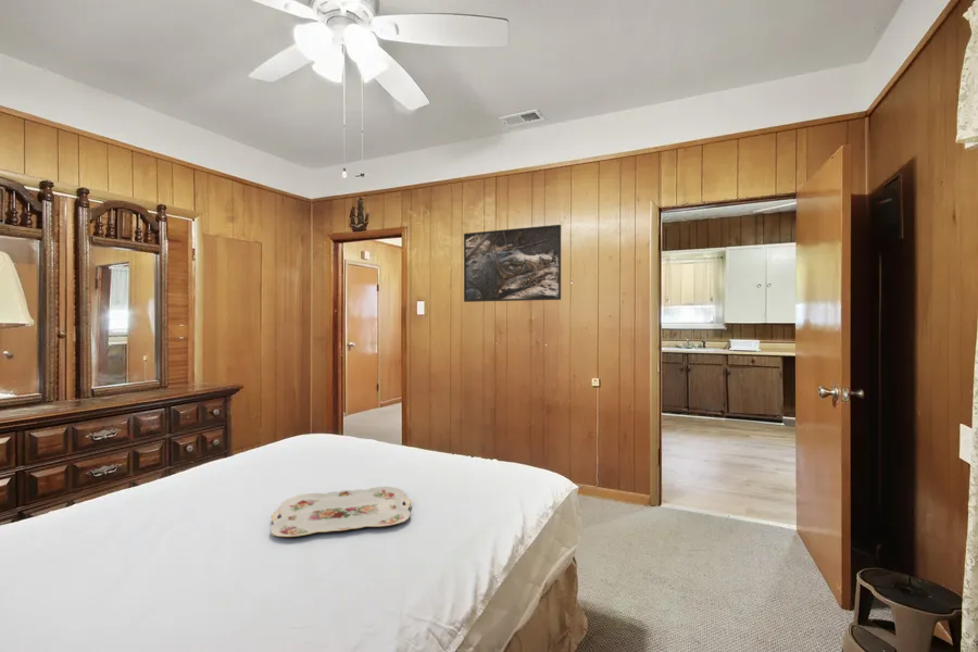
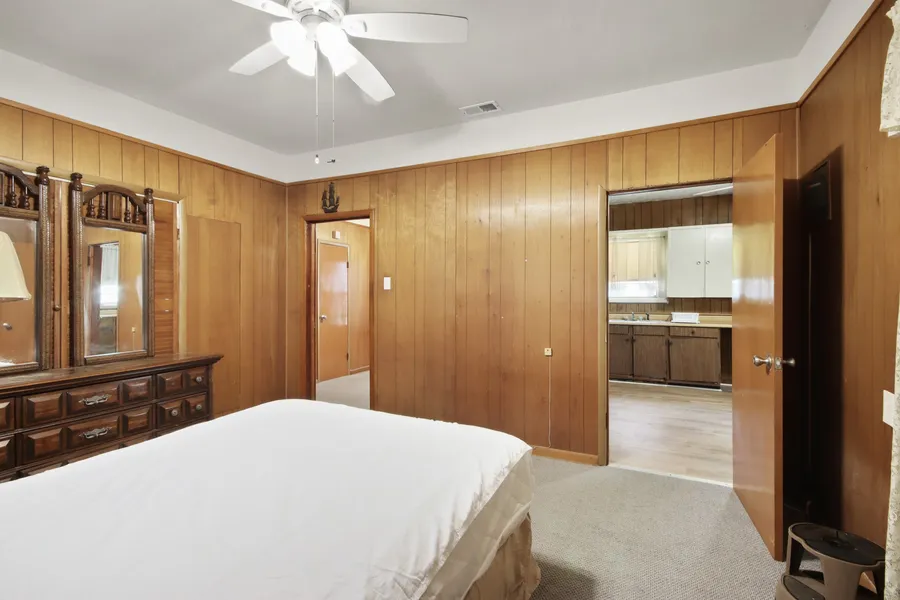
- serving tray [269,486,412,538]
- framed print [463,224,562,303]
